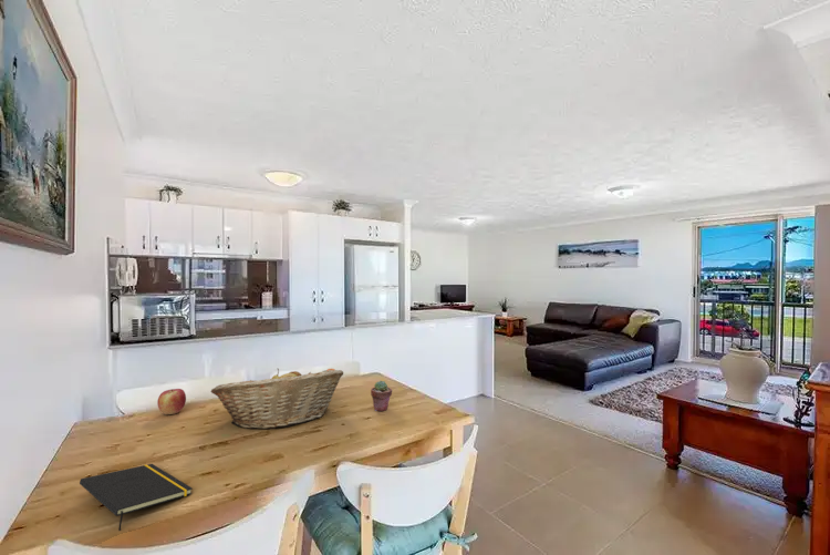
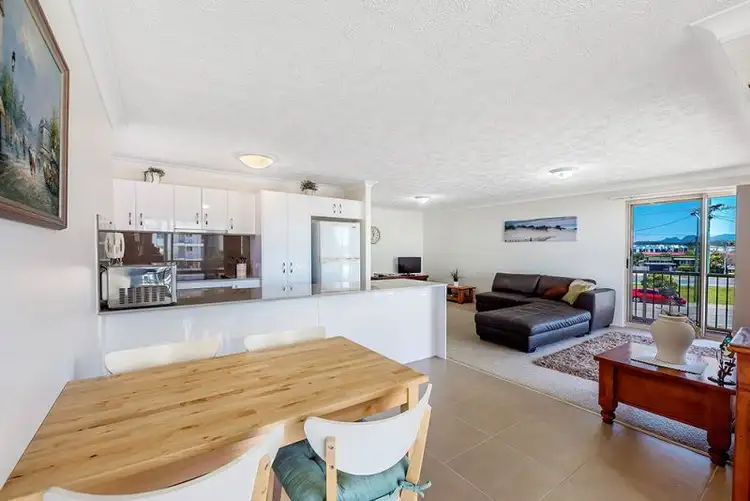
- potted succulent [370,380,393,412]
- apple [156,388,187,415]
- notepad [79,463,194,532]
- fruit basket [210,368,344,430]
